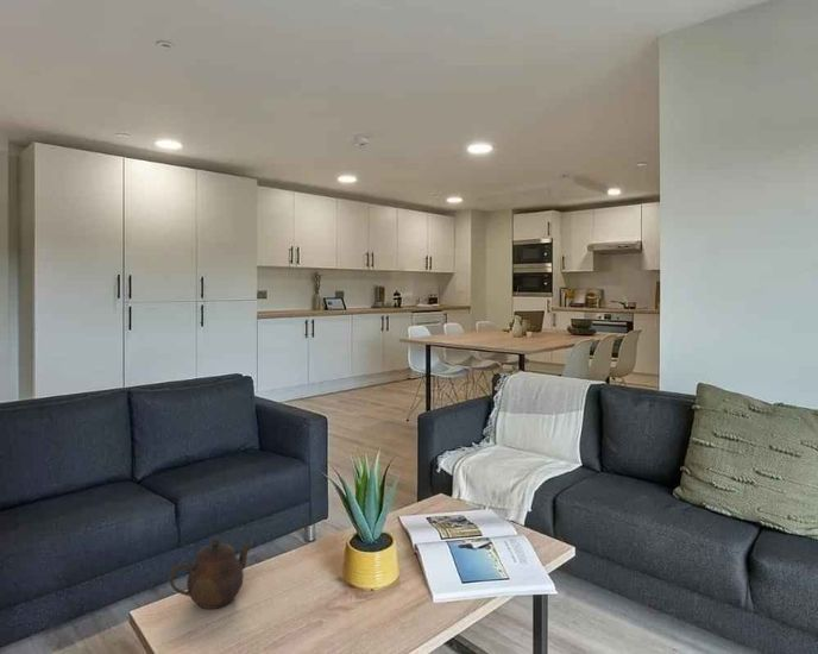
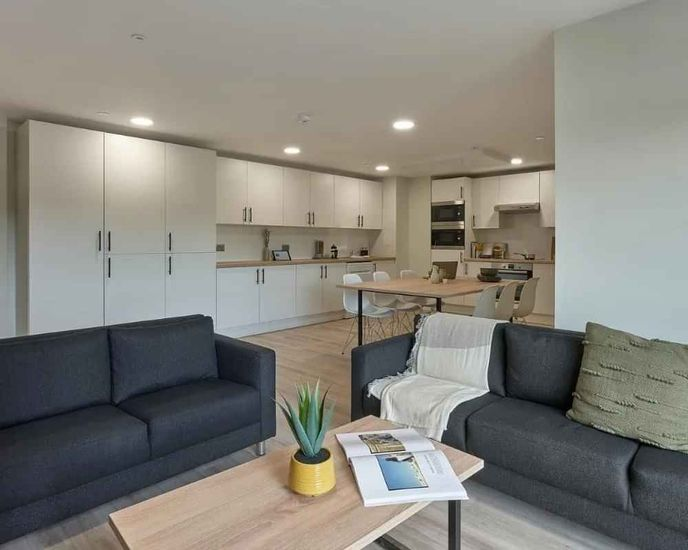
- teapot [168,537,252,610]
